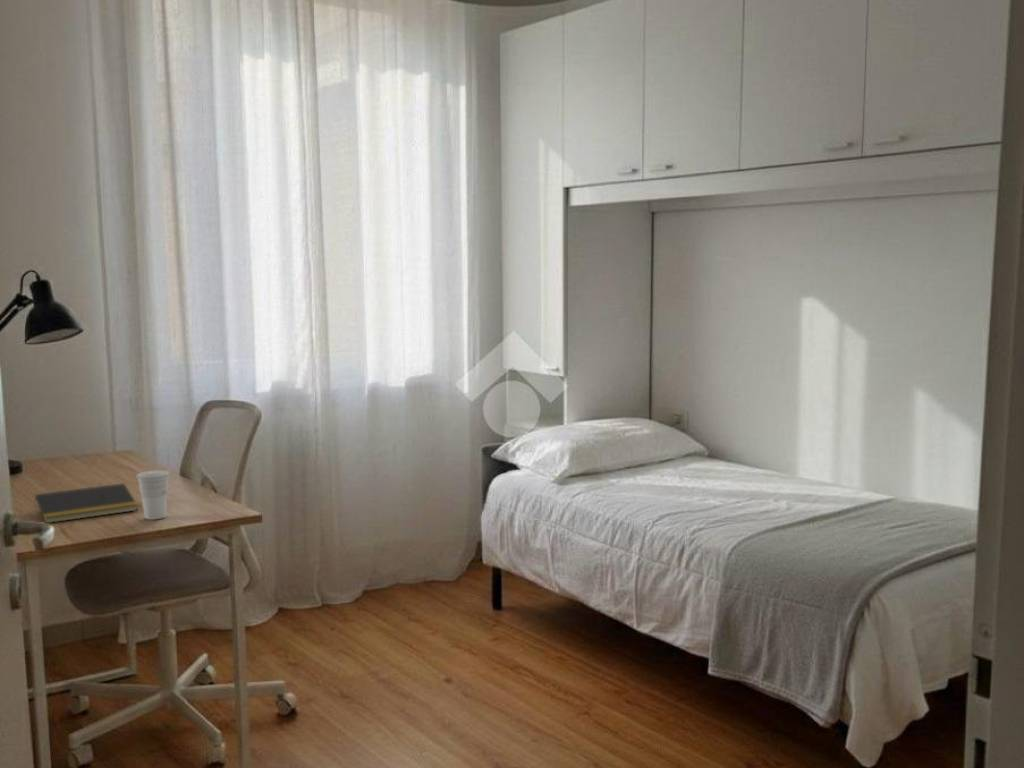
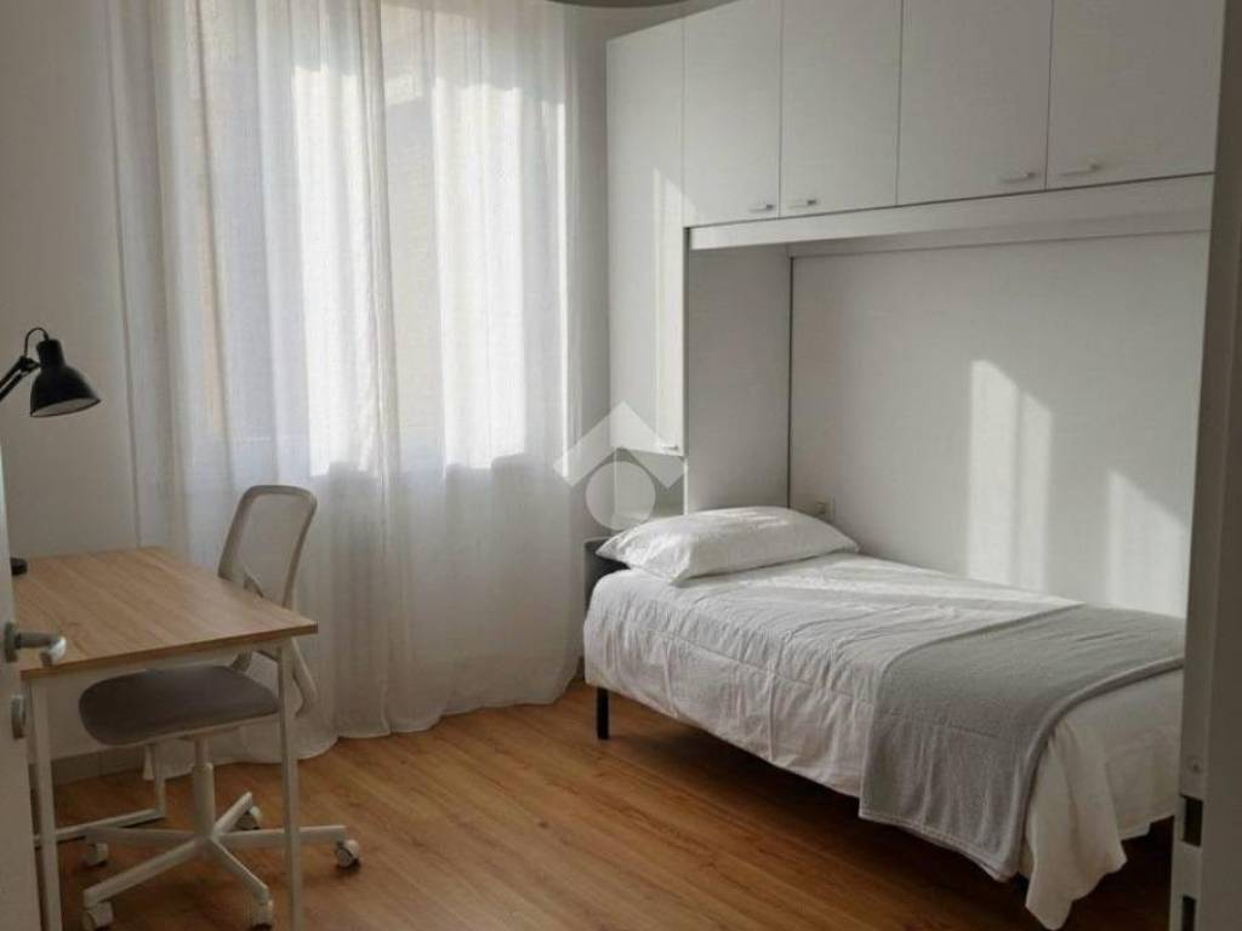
- cup [135,470,171,521]
- notepad [33,482,139,524]
